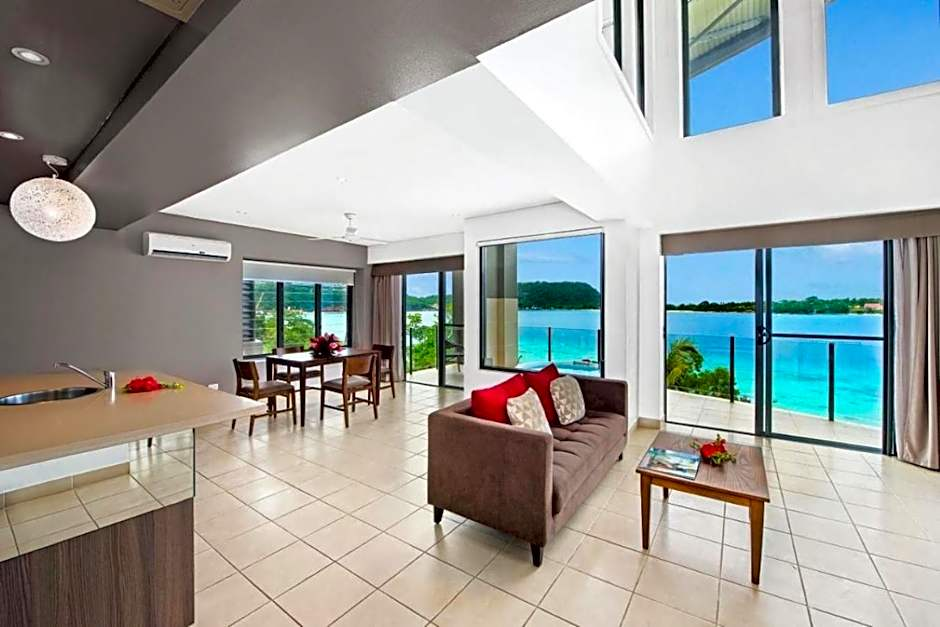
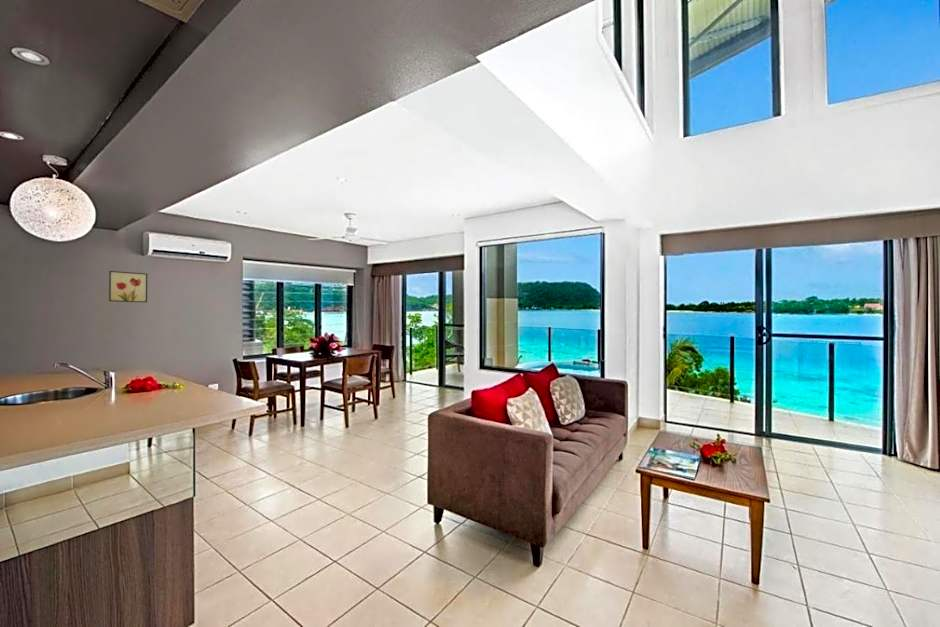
+ wall art [108,270,148,303]
